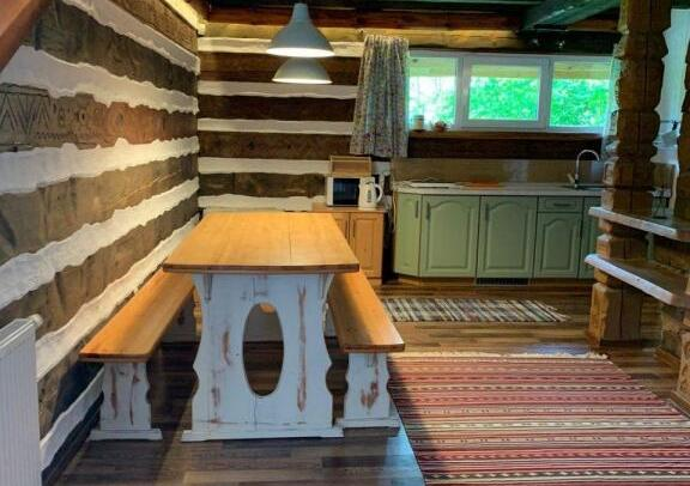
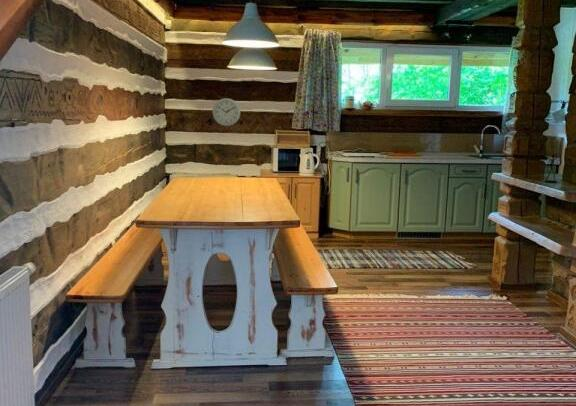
+ wall clock [211,97,241,127]
